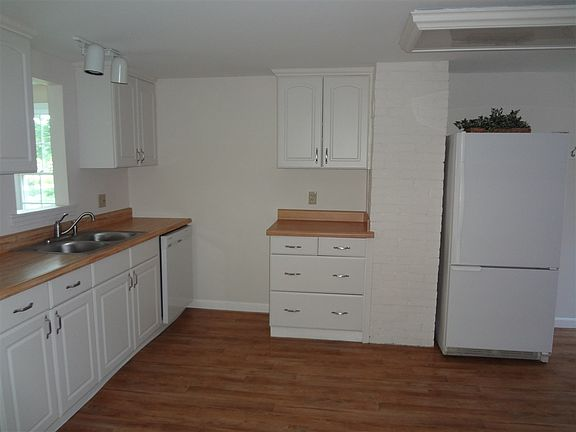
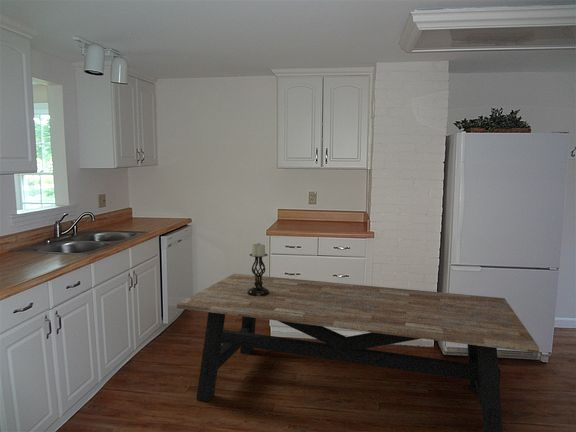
+ dining table [176,273,540,432]
+ candle holder [247,242,269,296]
